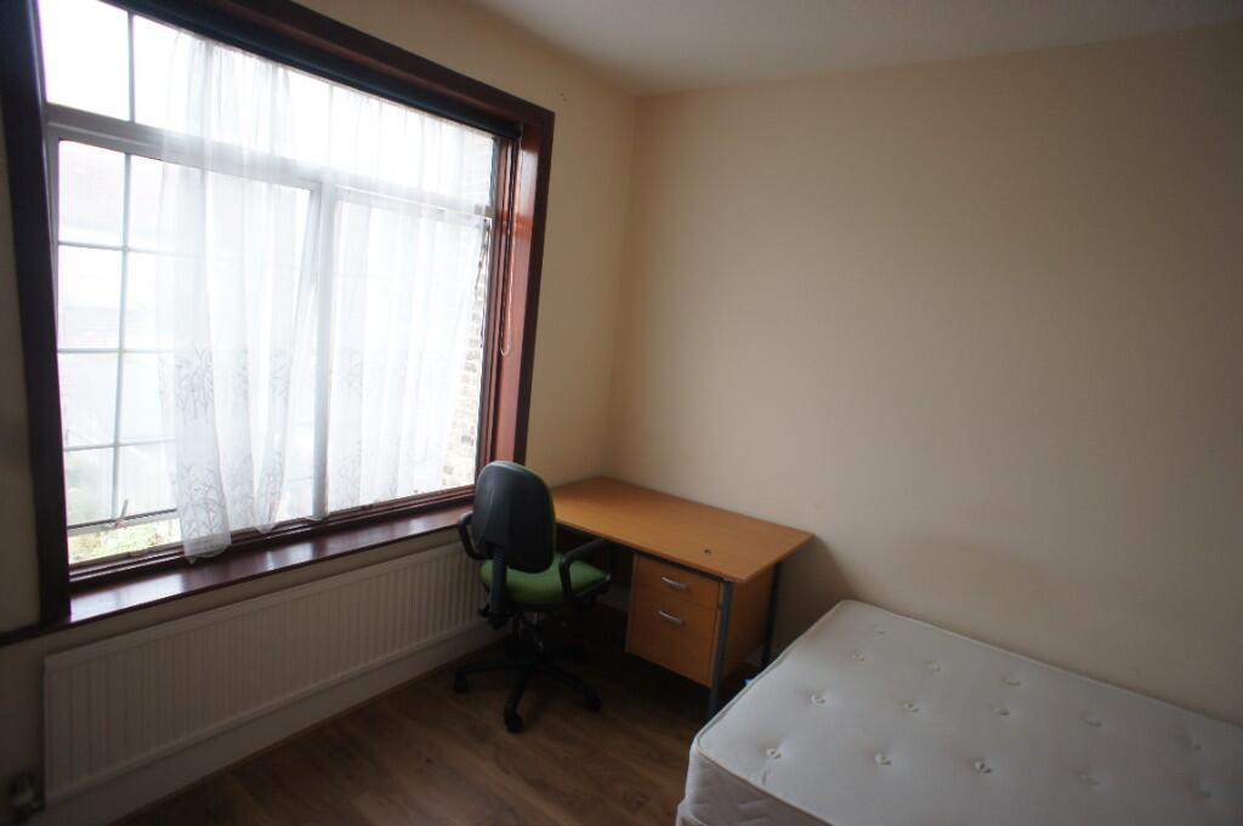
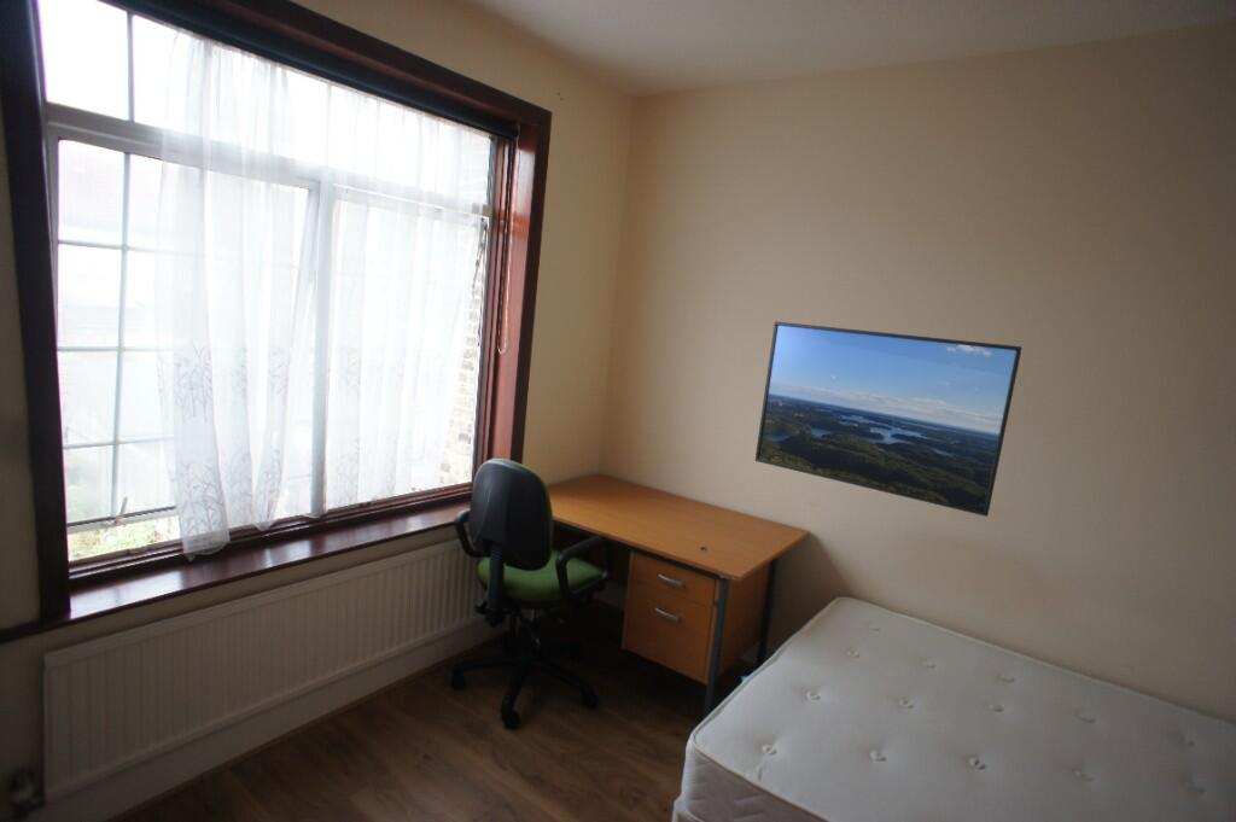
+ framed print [753,321,1024,518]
